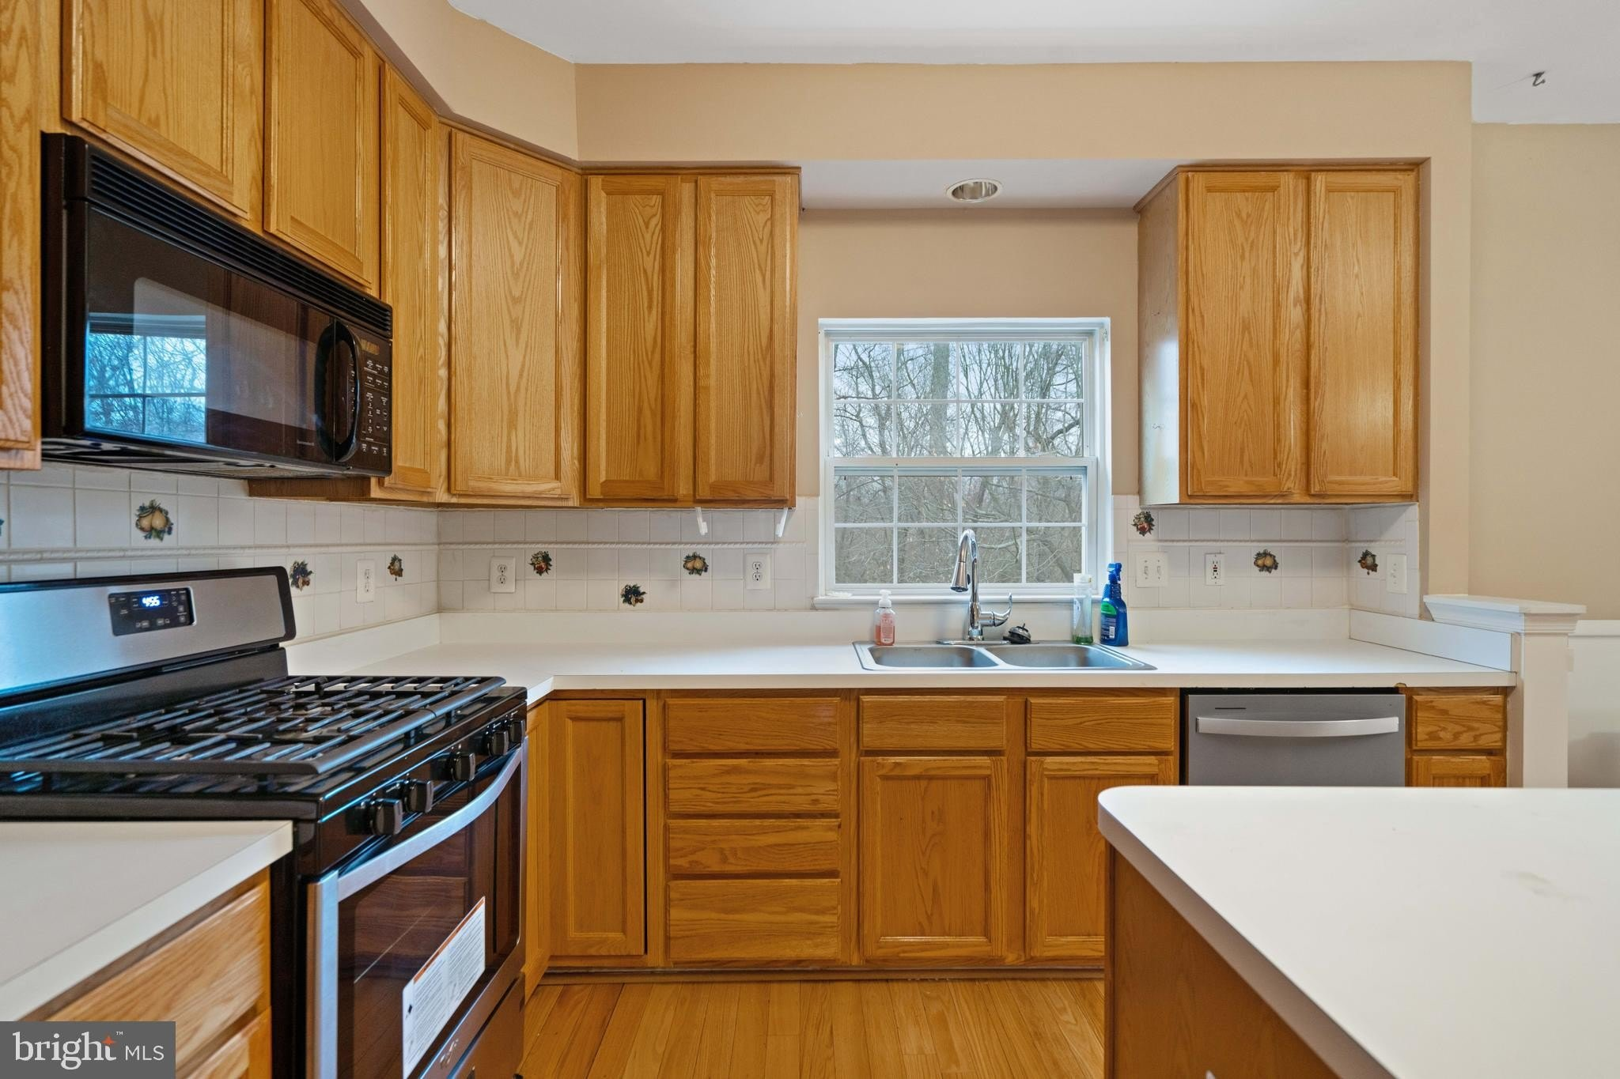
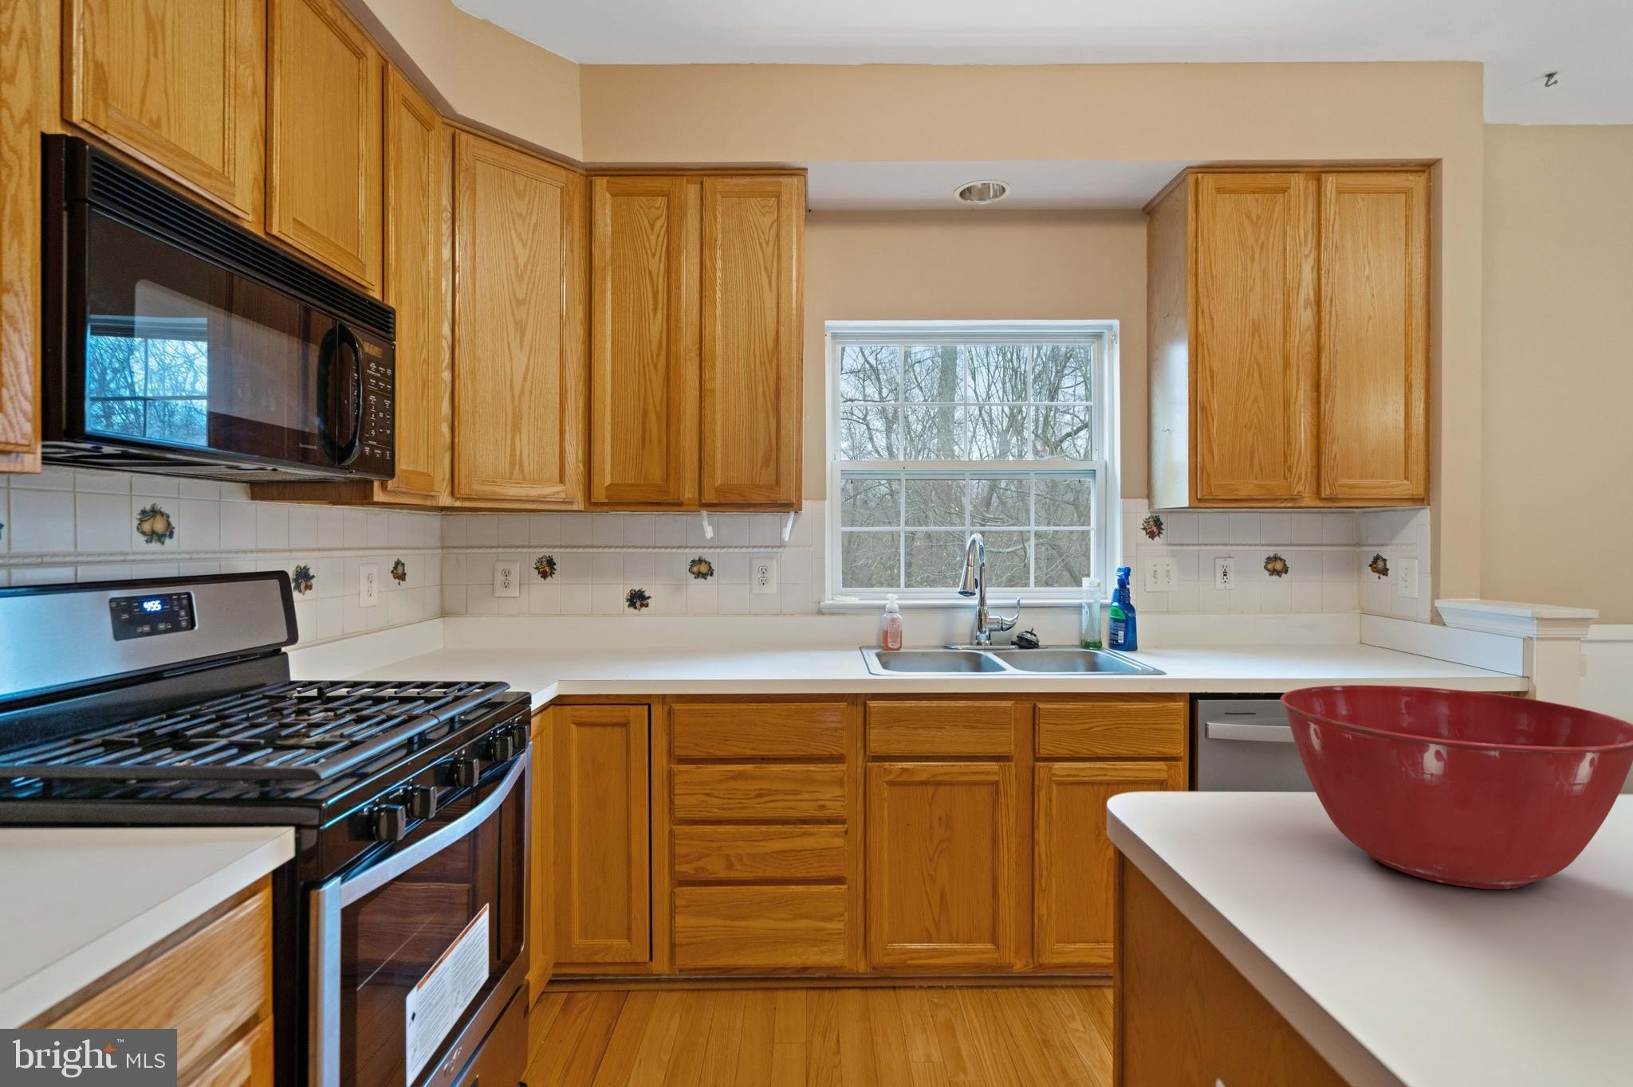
+ mixing bowl [1280,684,1633,889]
